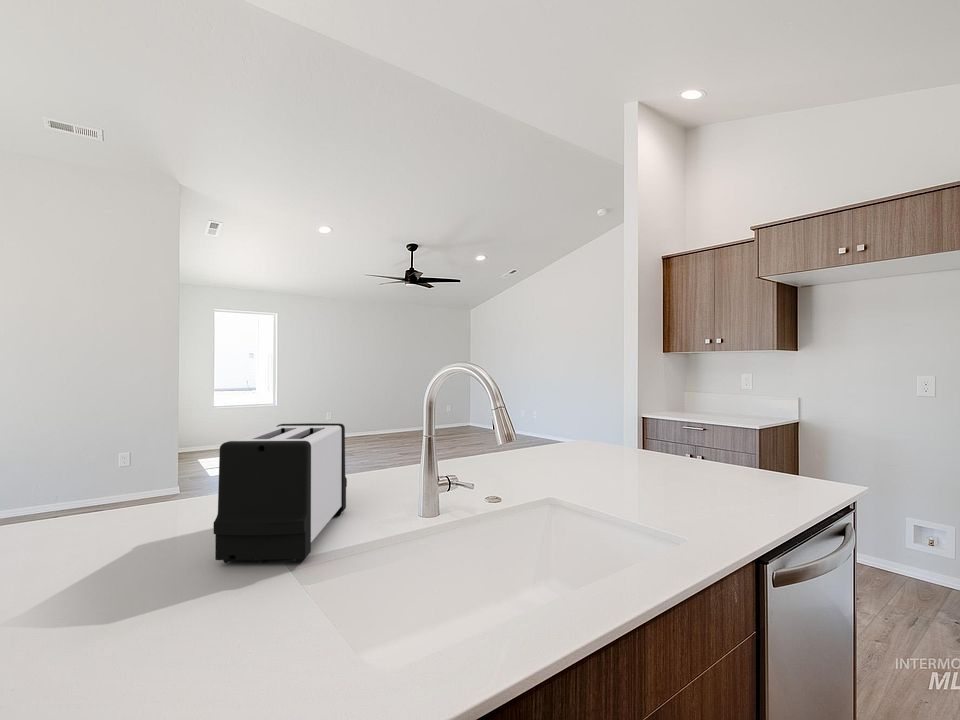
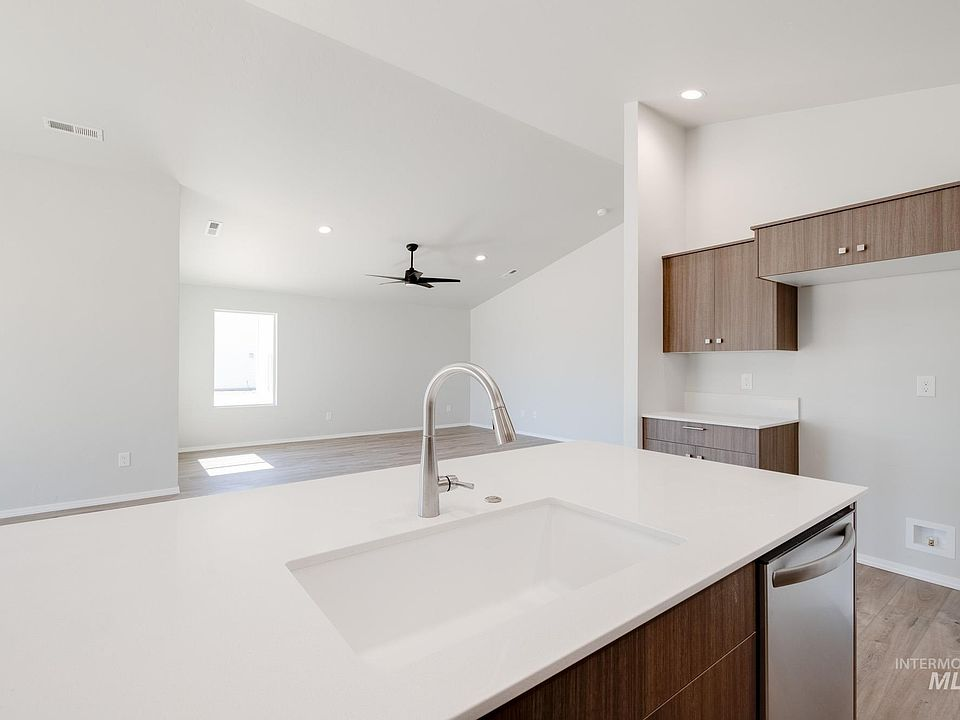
- toaster [213,422,348,564]
